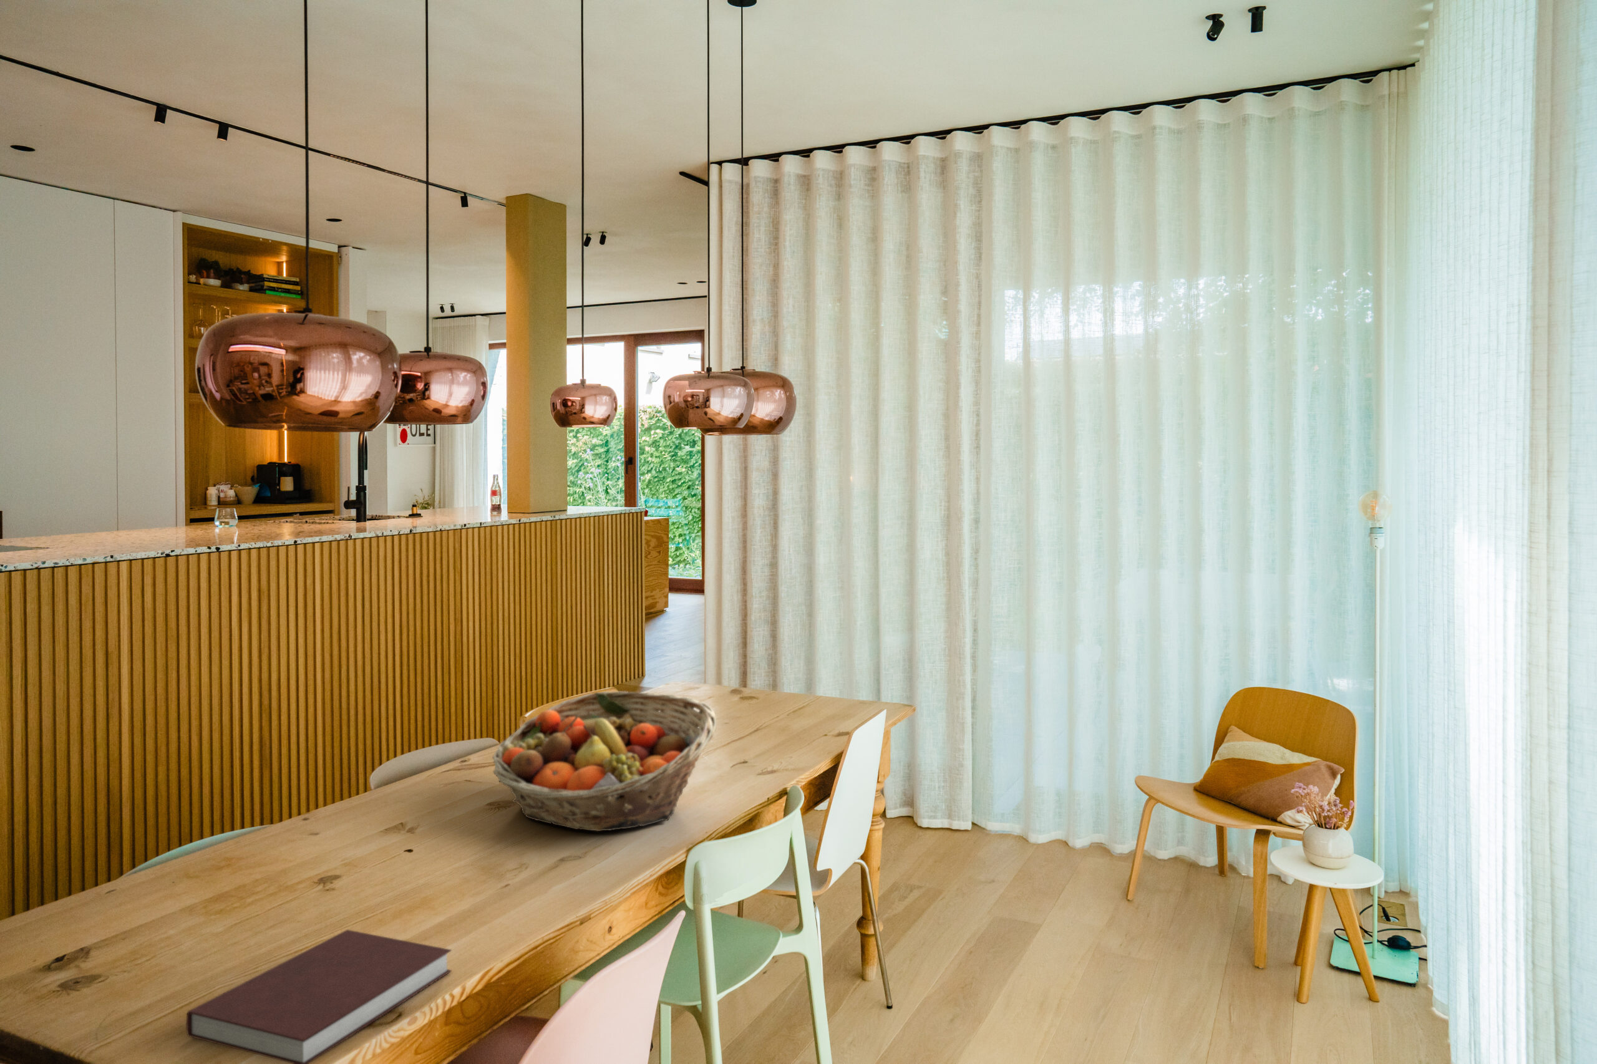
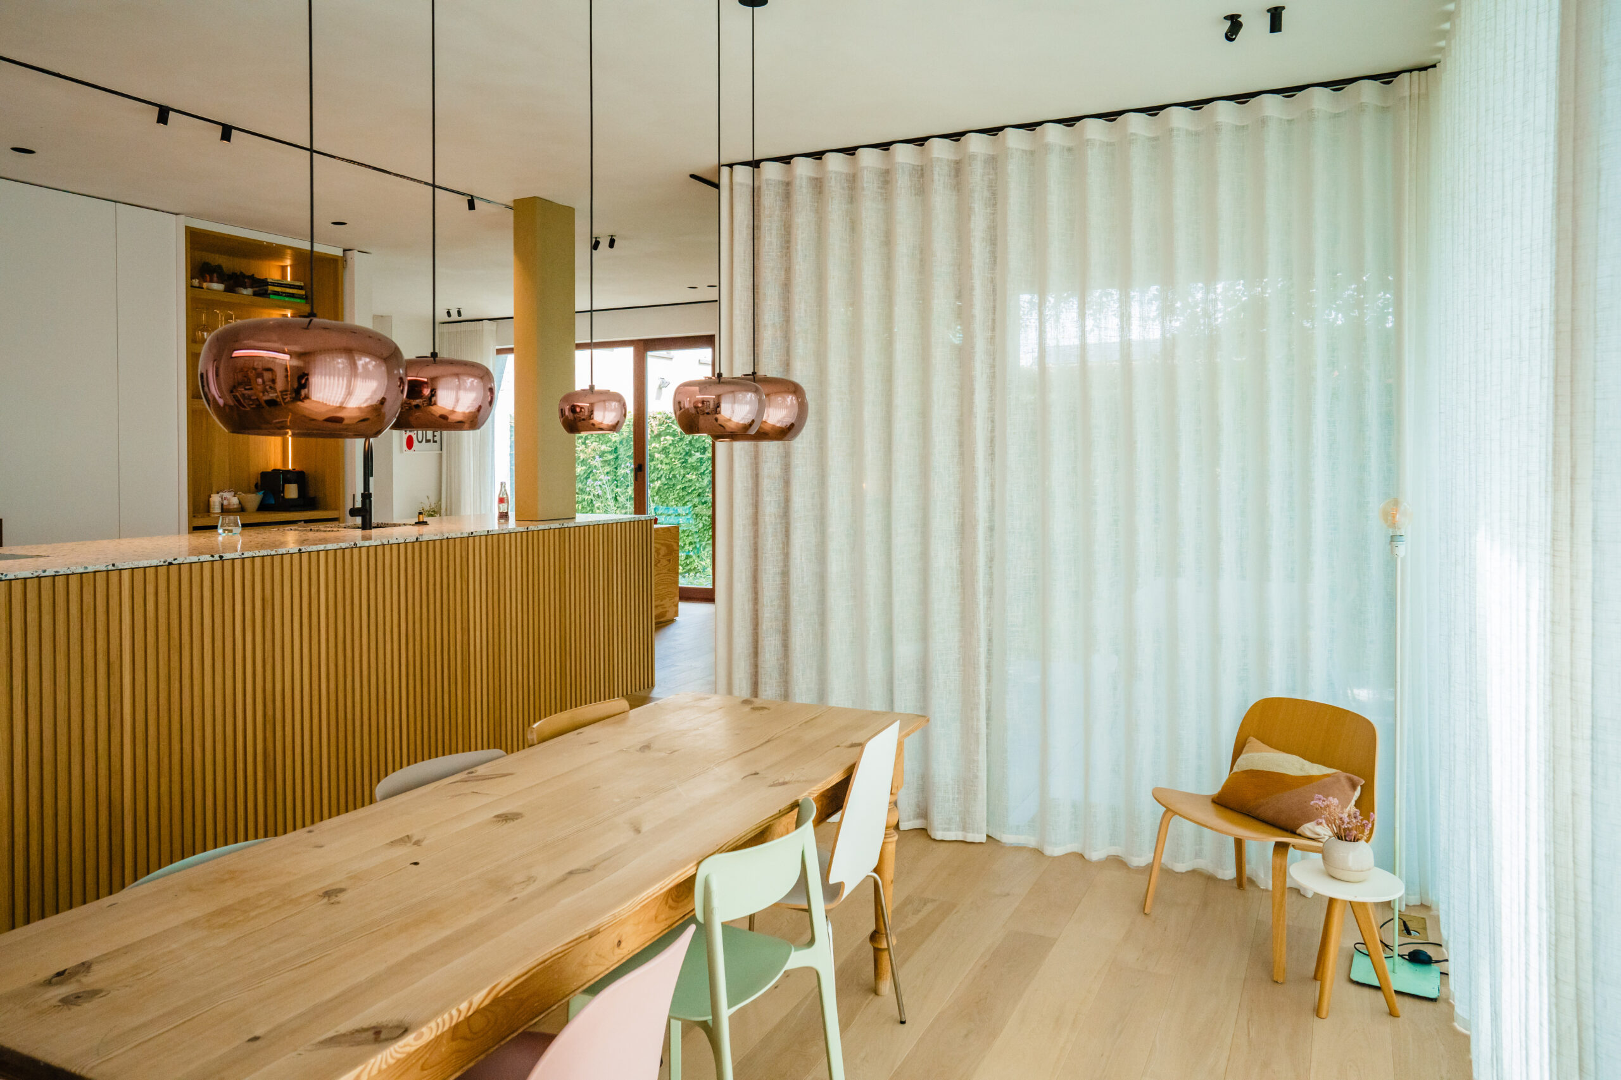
- fruit basket [493,691,717,832]
- notebook [185,930,452,1064]
